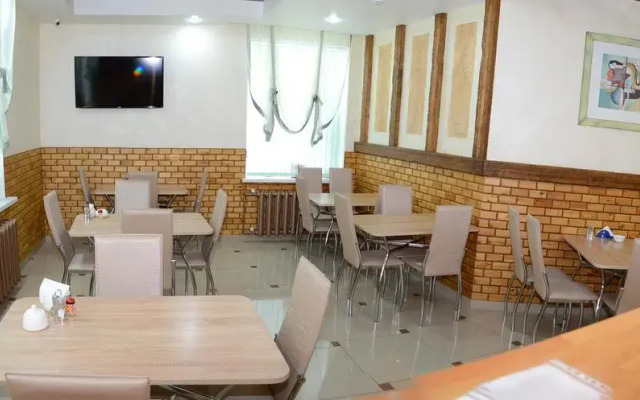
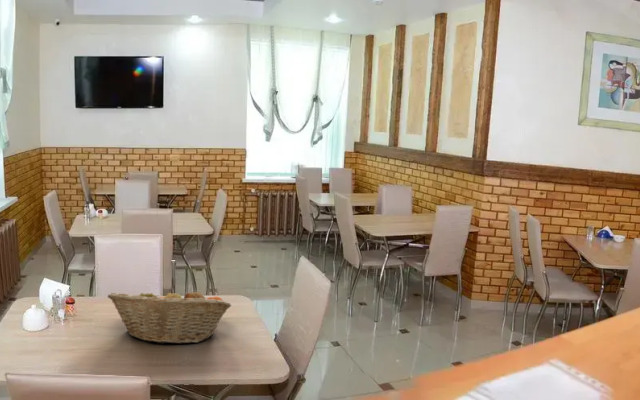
+ fruit basket [107,285,232,345]
